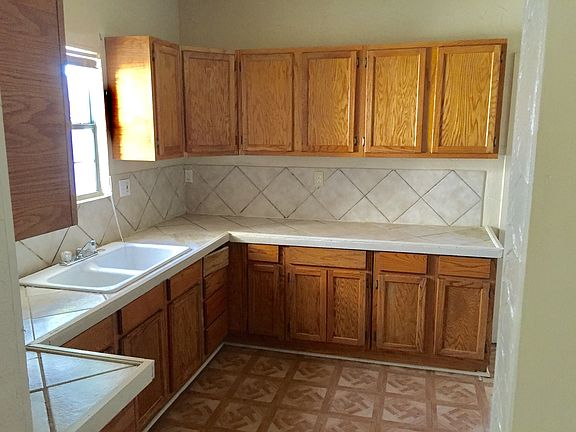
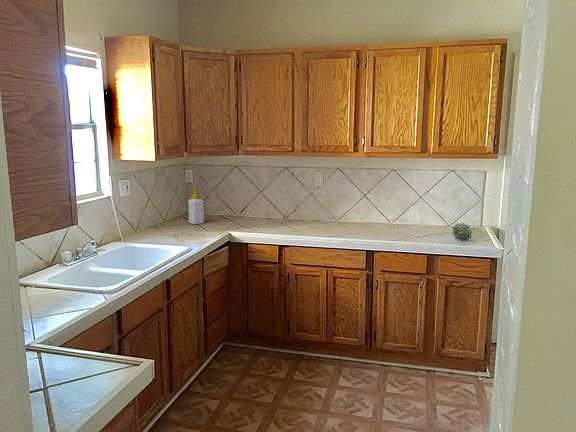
+ succulent plant [451,222,473,242]
+ soap bottle [187,188,205,225]
